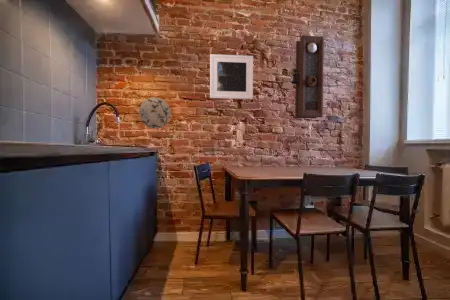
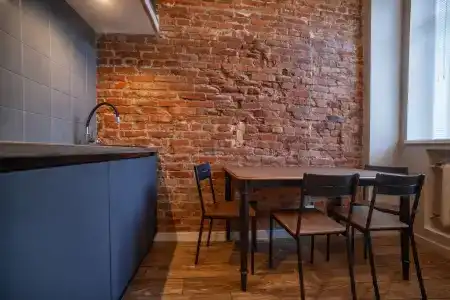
- pendulum clock [290,34,325,119]
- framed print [209,53,254,100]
- decorative plate [138,96,172,130]
